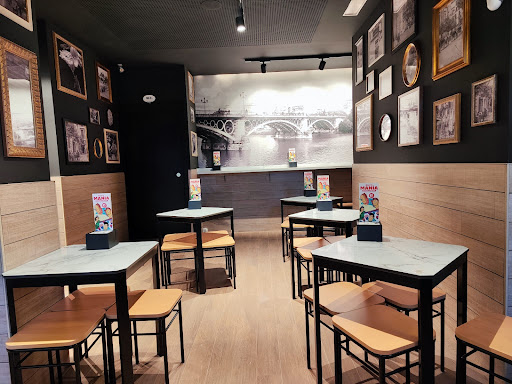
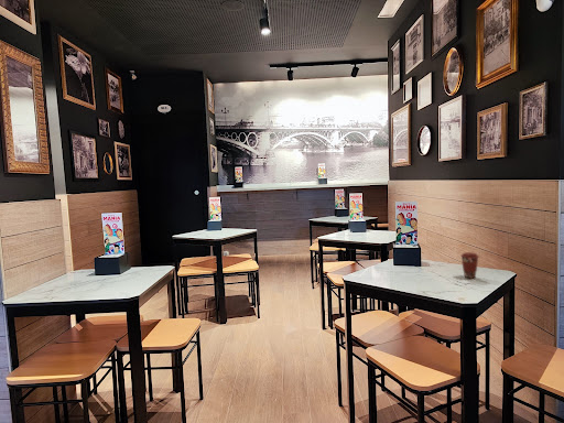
+ coffee cup [459,251,480,279]
